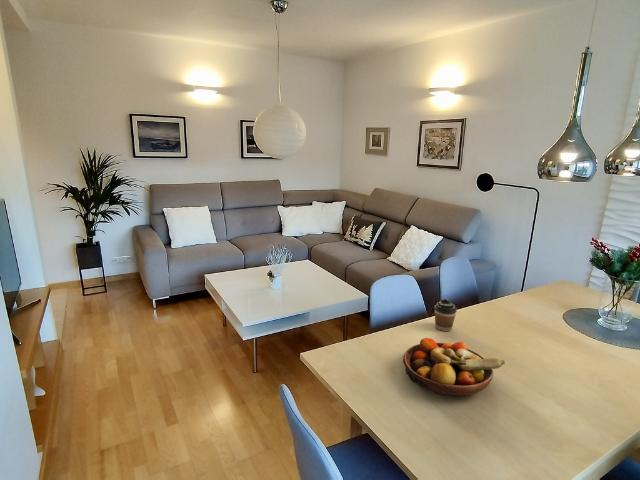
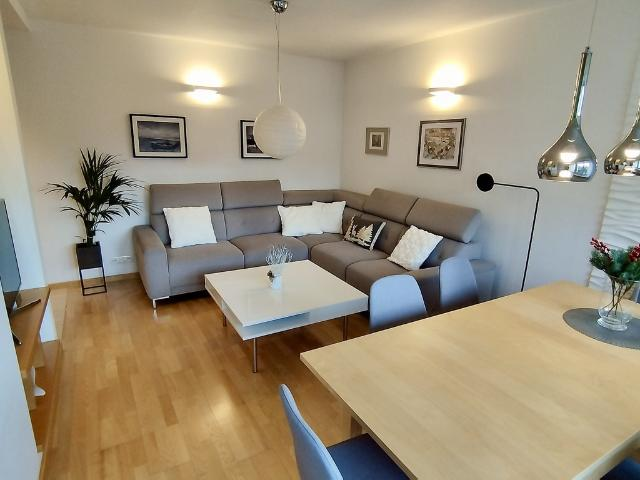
- fruit bowl [402,337,506,397]
- coffee cup [433,298,458,332]
